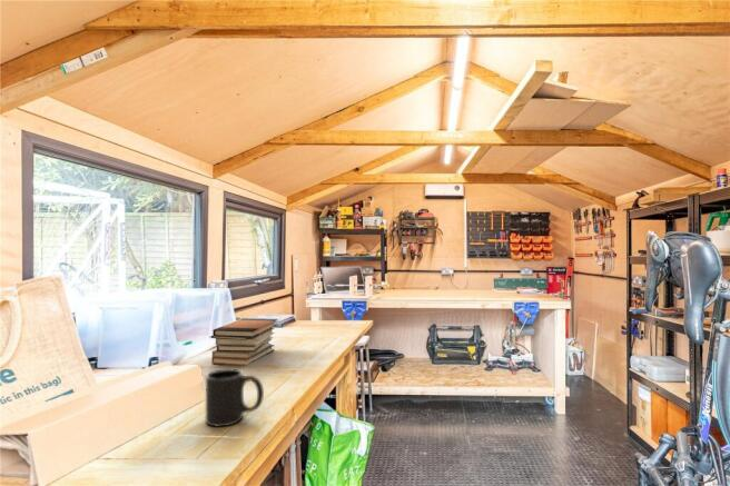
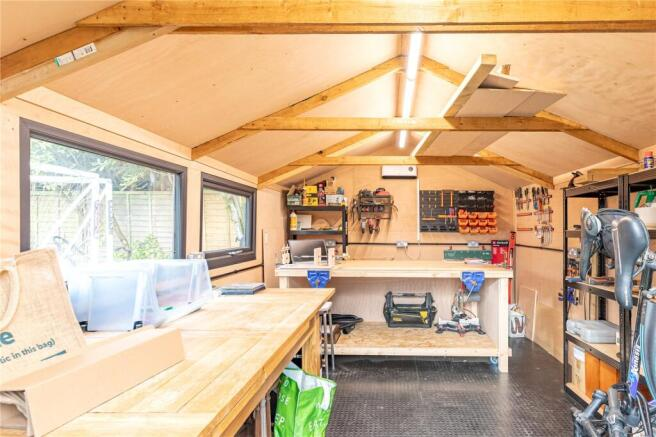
- book stack [210,317,278,366]
- mug [205,368,265,428]
